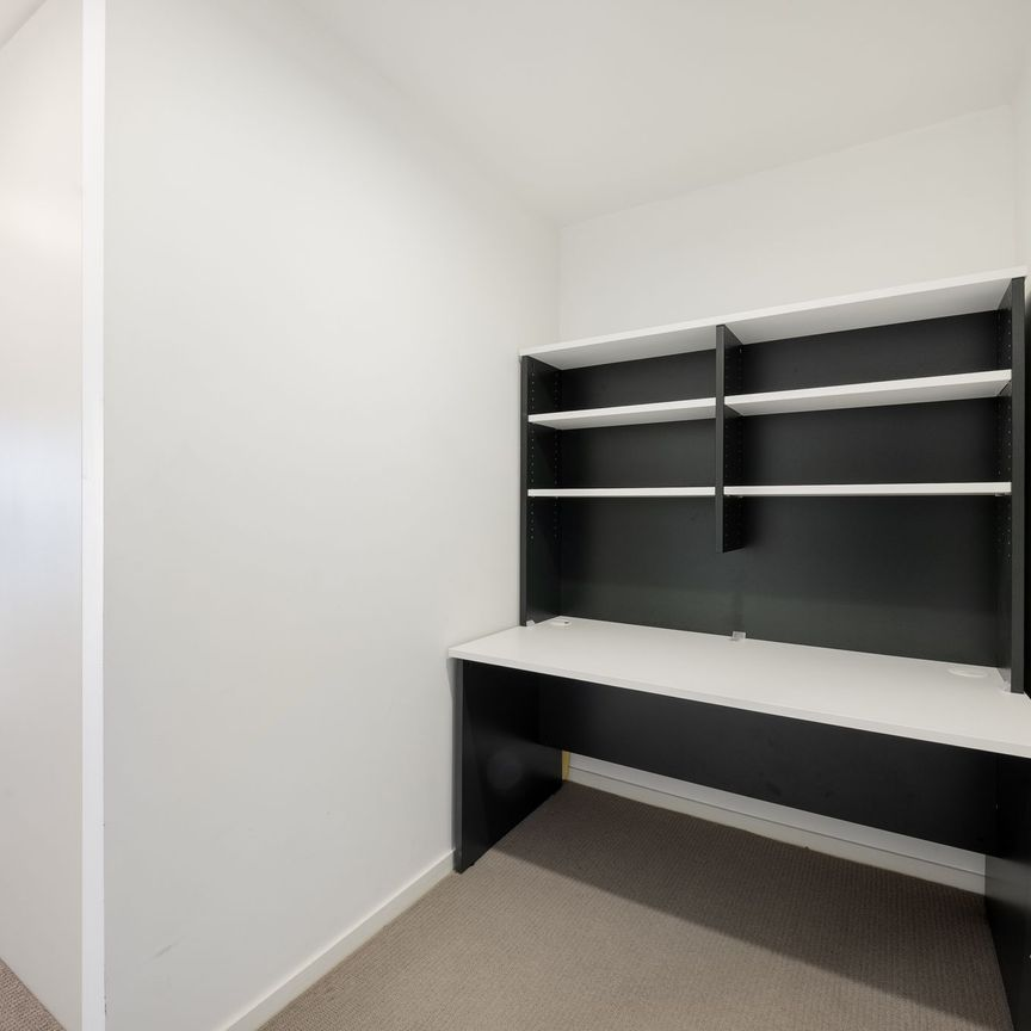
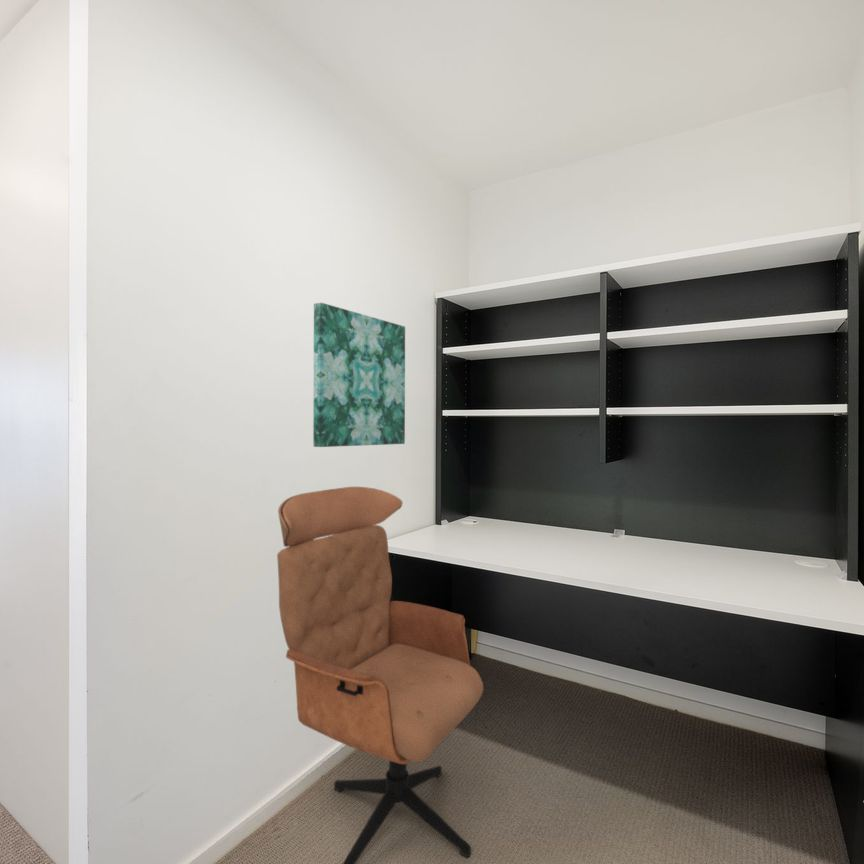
+ wall art [312,302,406,448]
+ office chair [276,486,484,864]
